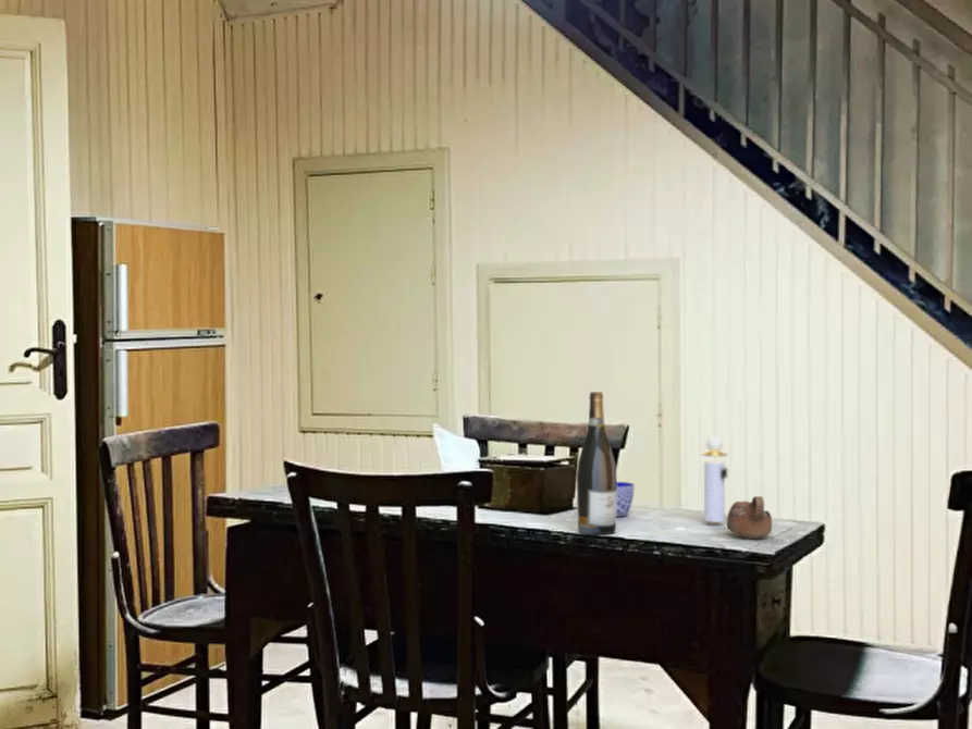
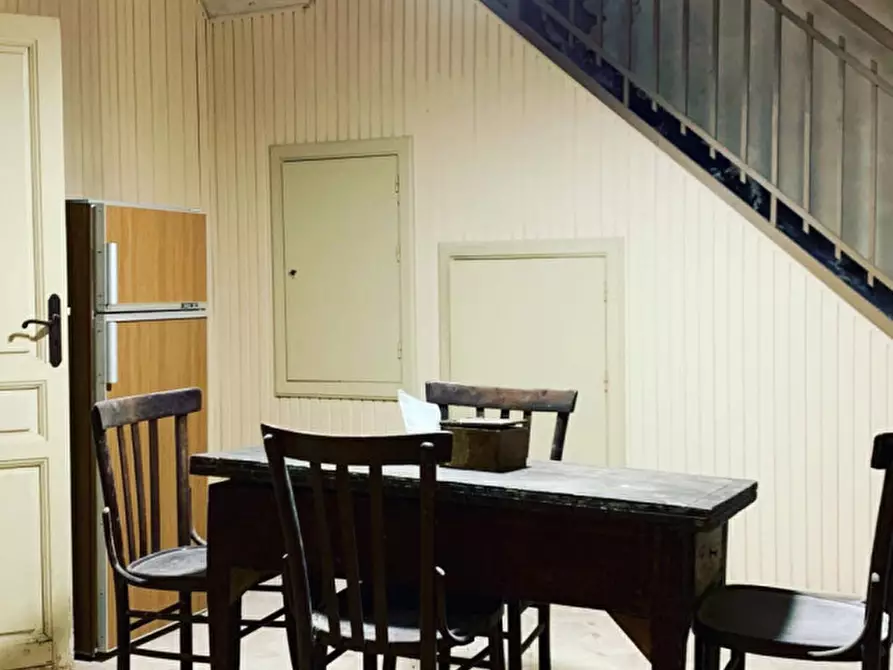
- cup [616,481,636,518]
- perfume bottle [701,434,728,523]
- wine bottle [576,391,618,535]
- cup [726,495,773,540]
